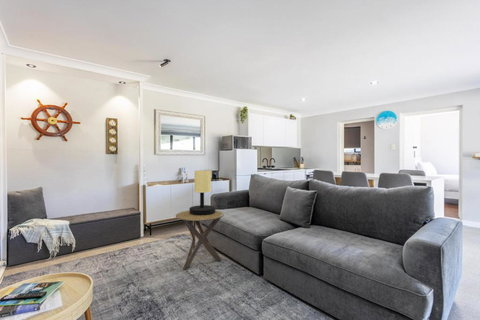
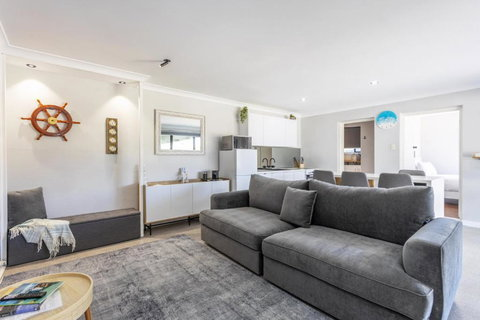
- side table [175,209,225,271]
- table lamp [188,169,216,215]
